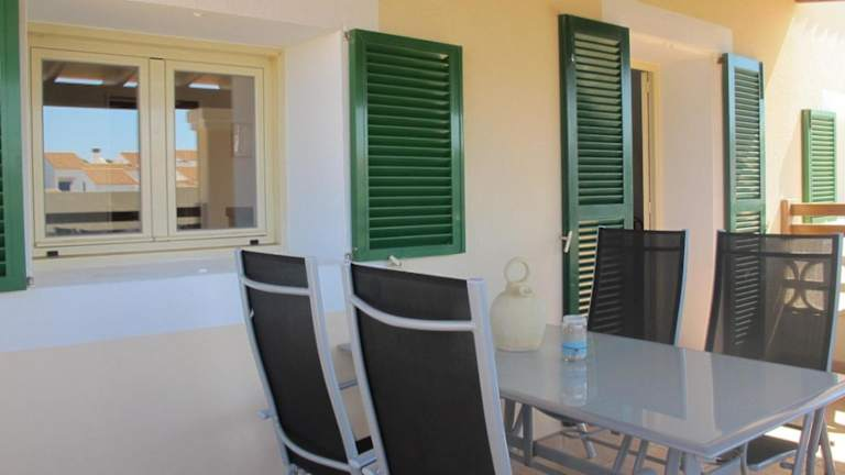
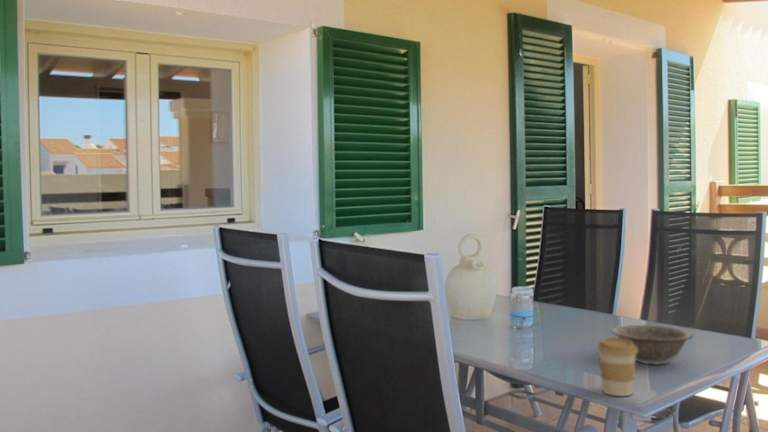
+ decorative bowl [611,324,694,365]
+ coffee cup [597,336,637,397]
